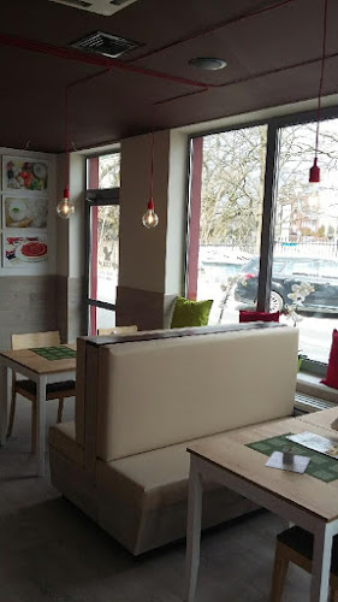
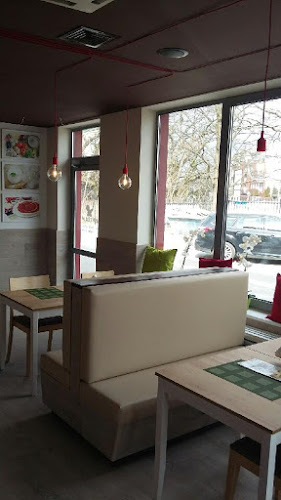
- napkin holder [263,442,312,474]
